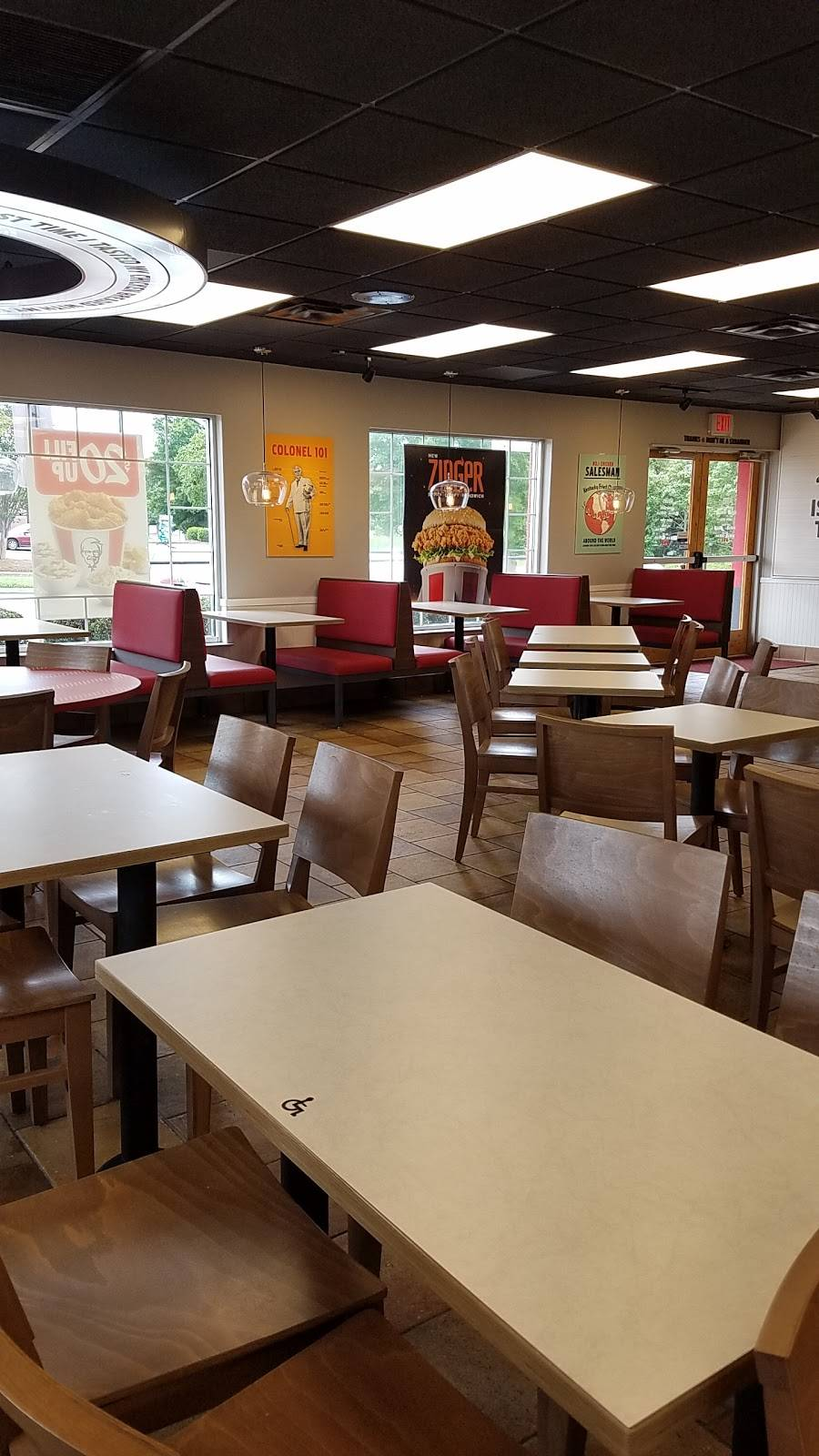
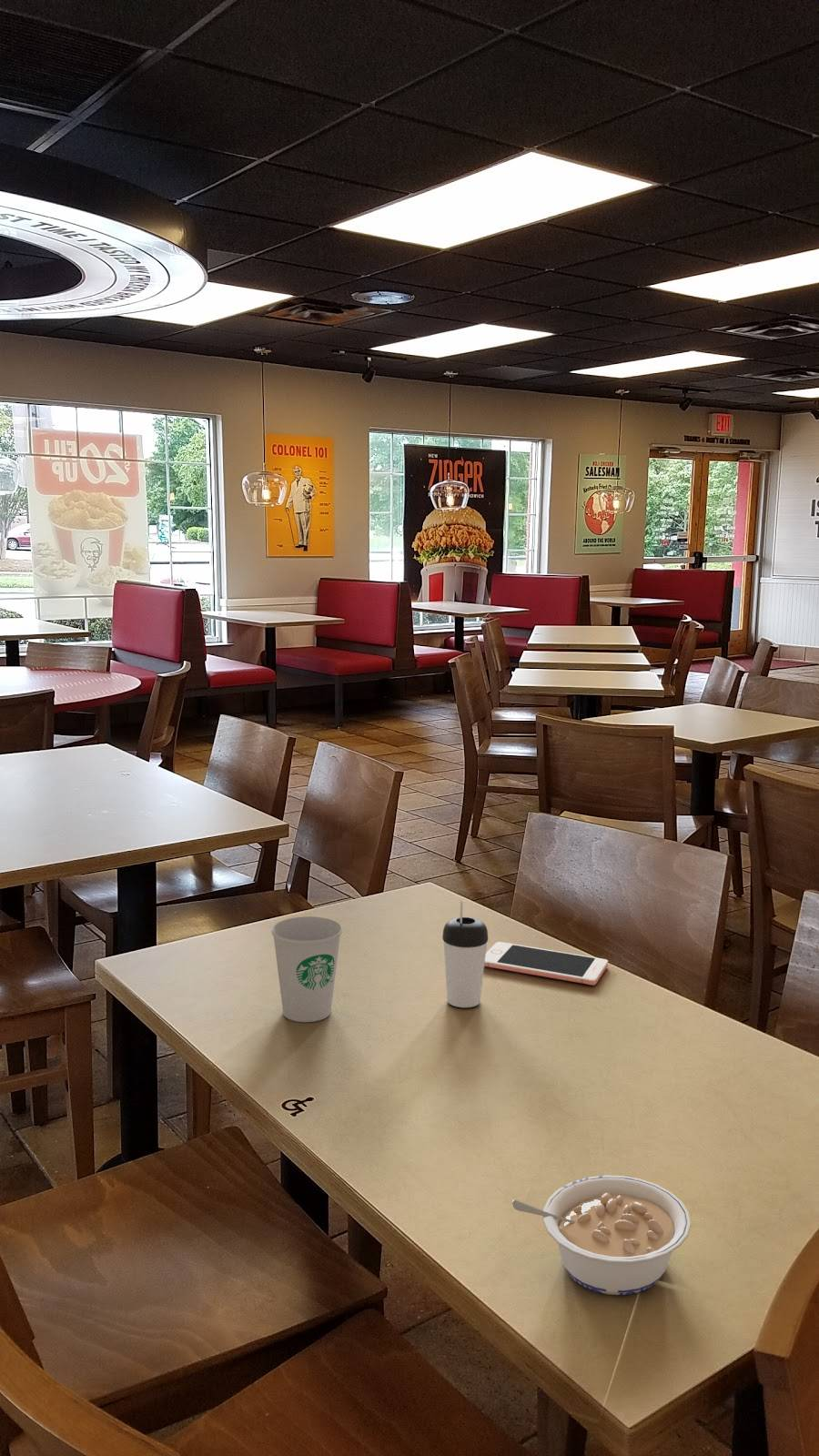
+ cell phone [484,941,609,986]
+ paper cup [270,915,343,1023]
+ beverage cup [441,900,489,1008]
+ legume [511,1175,692,1296]
